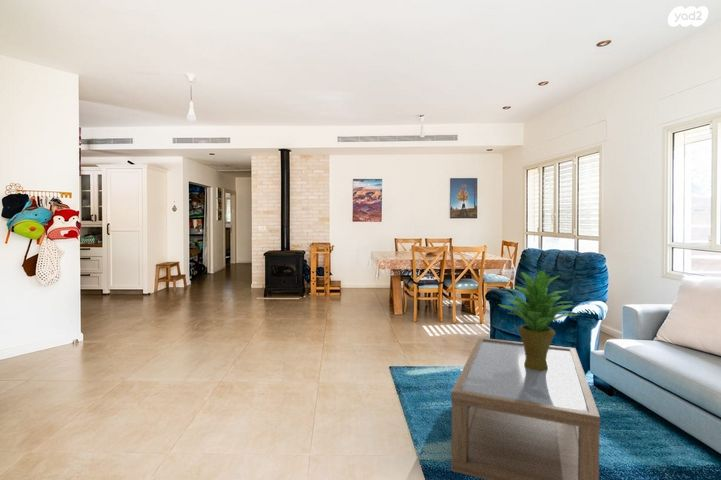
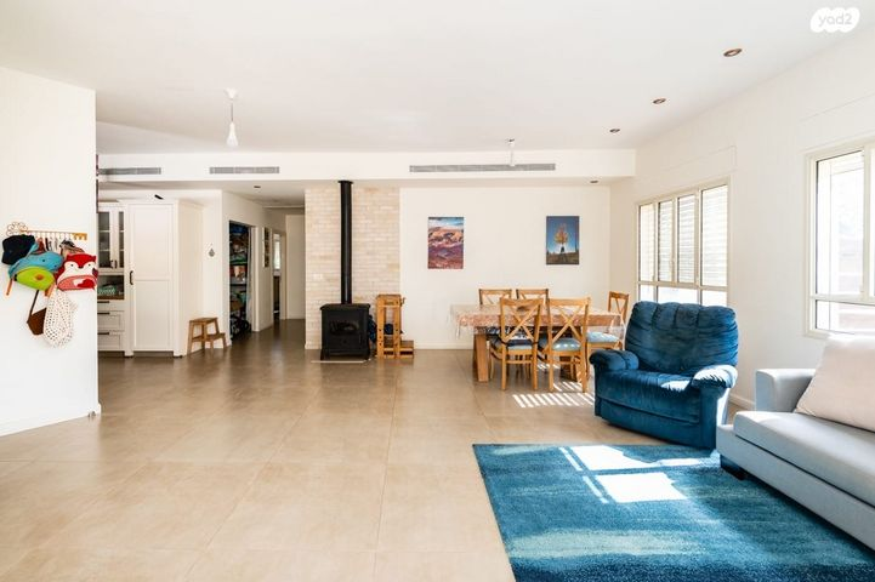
- coffee table [450,337,601,480]
- potted plant [498,269,580,371]
